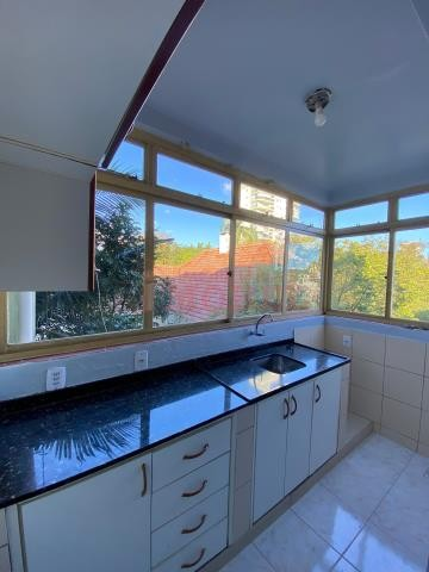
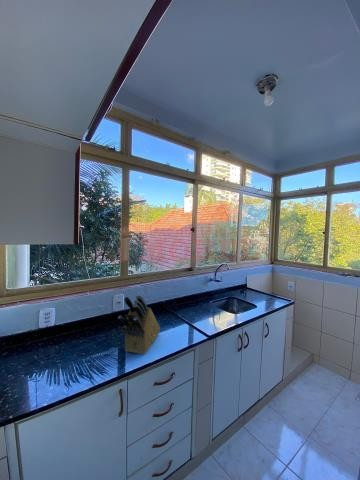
+ knife block [117,294,161,355]
